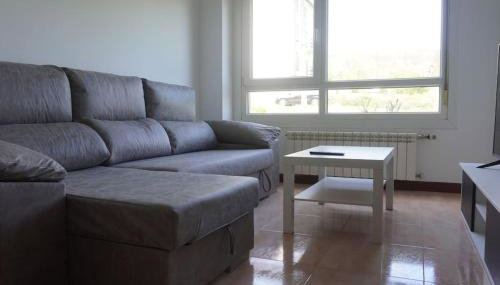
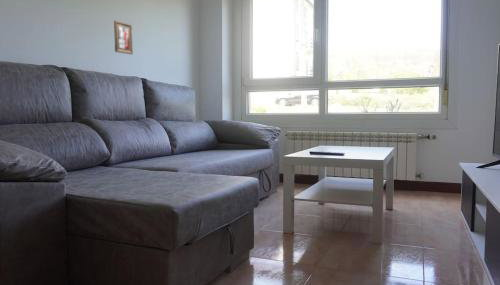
+ picture frame [113,19,134,55]
